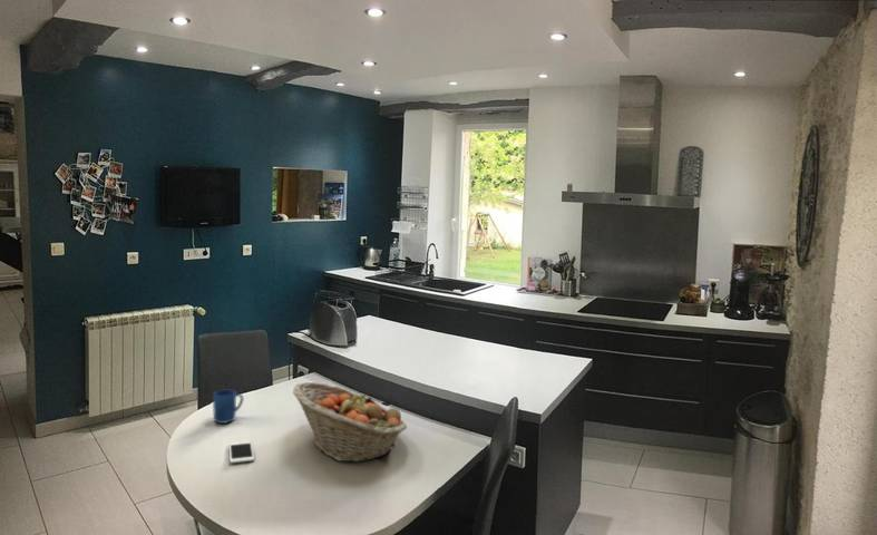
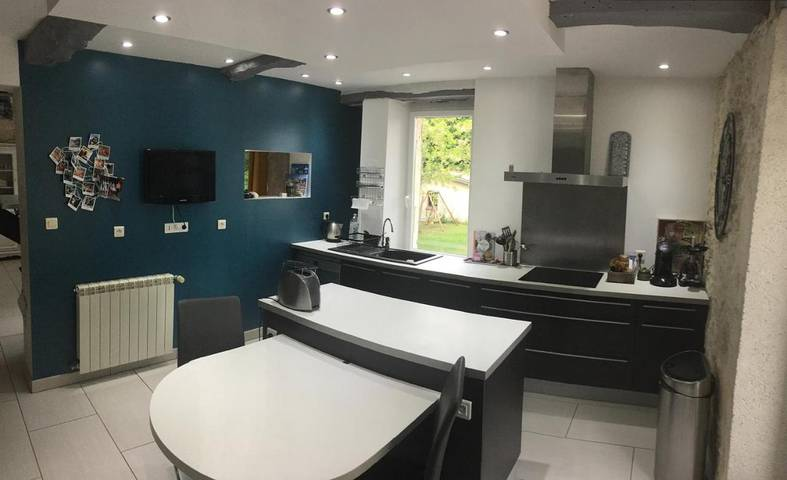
- fruit basket [292,381,408,463]
- cell phone [228,440,255,464]
- mug [212,389,244,425]
